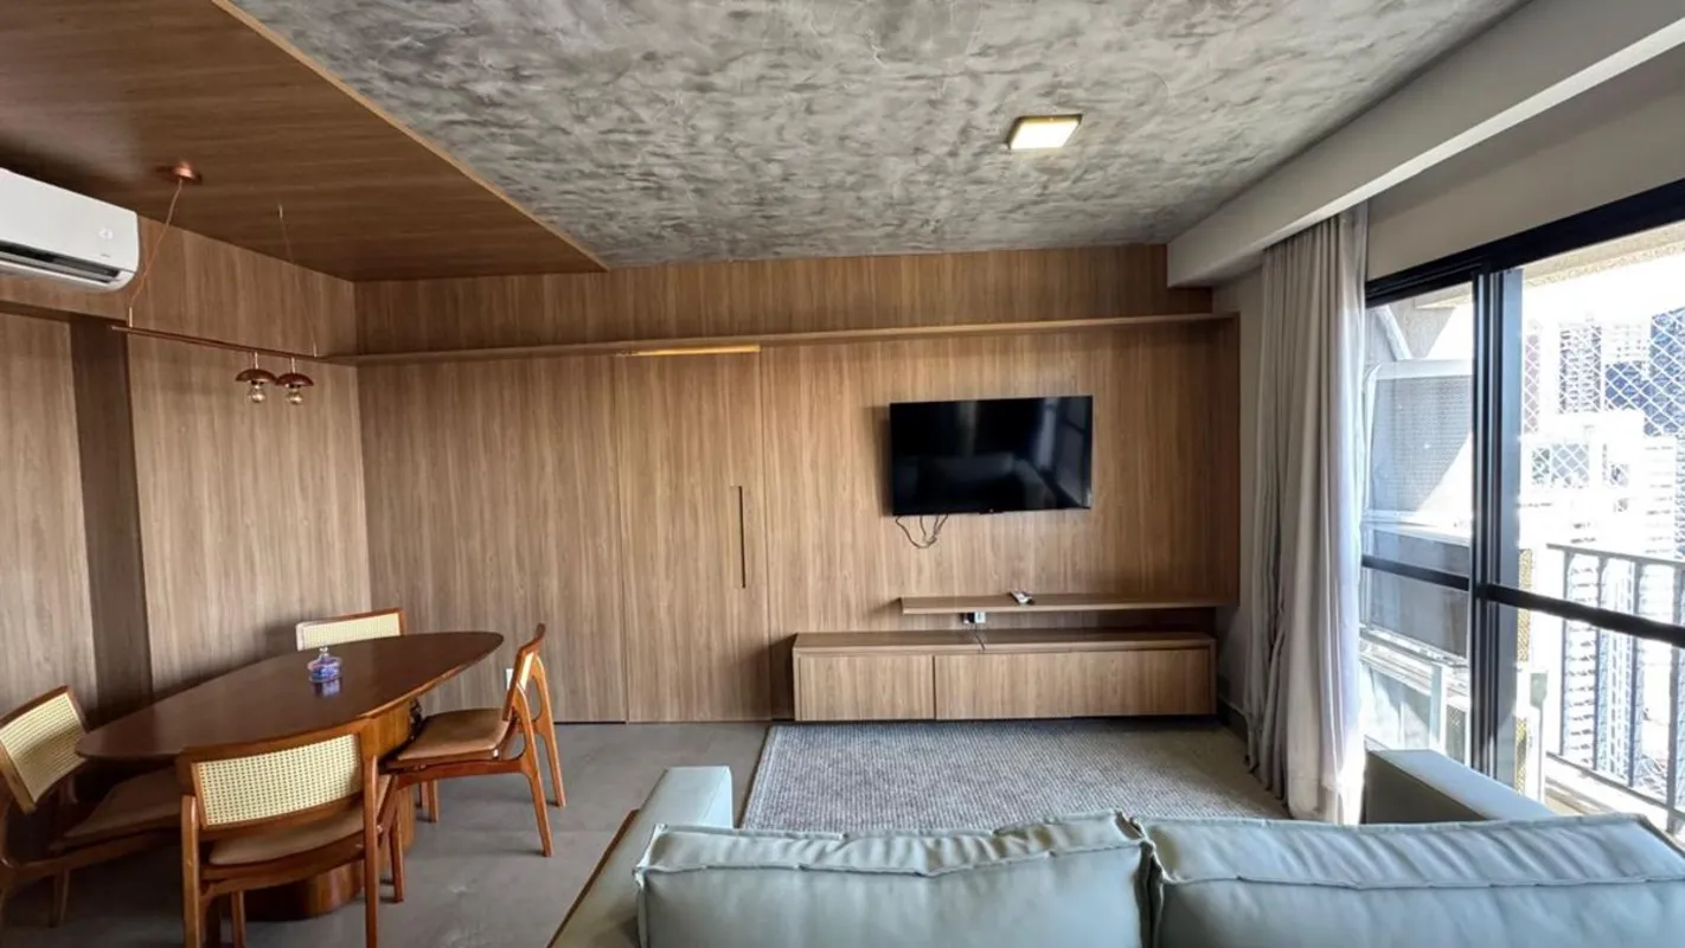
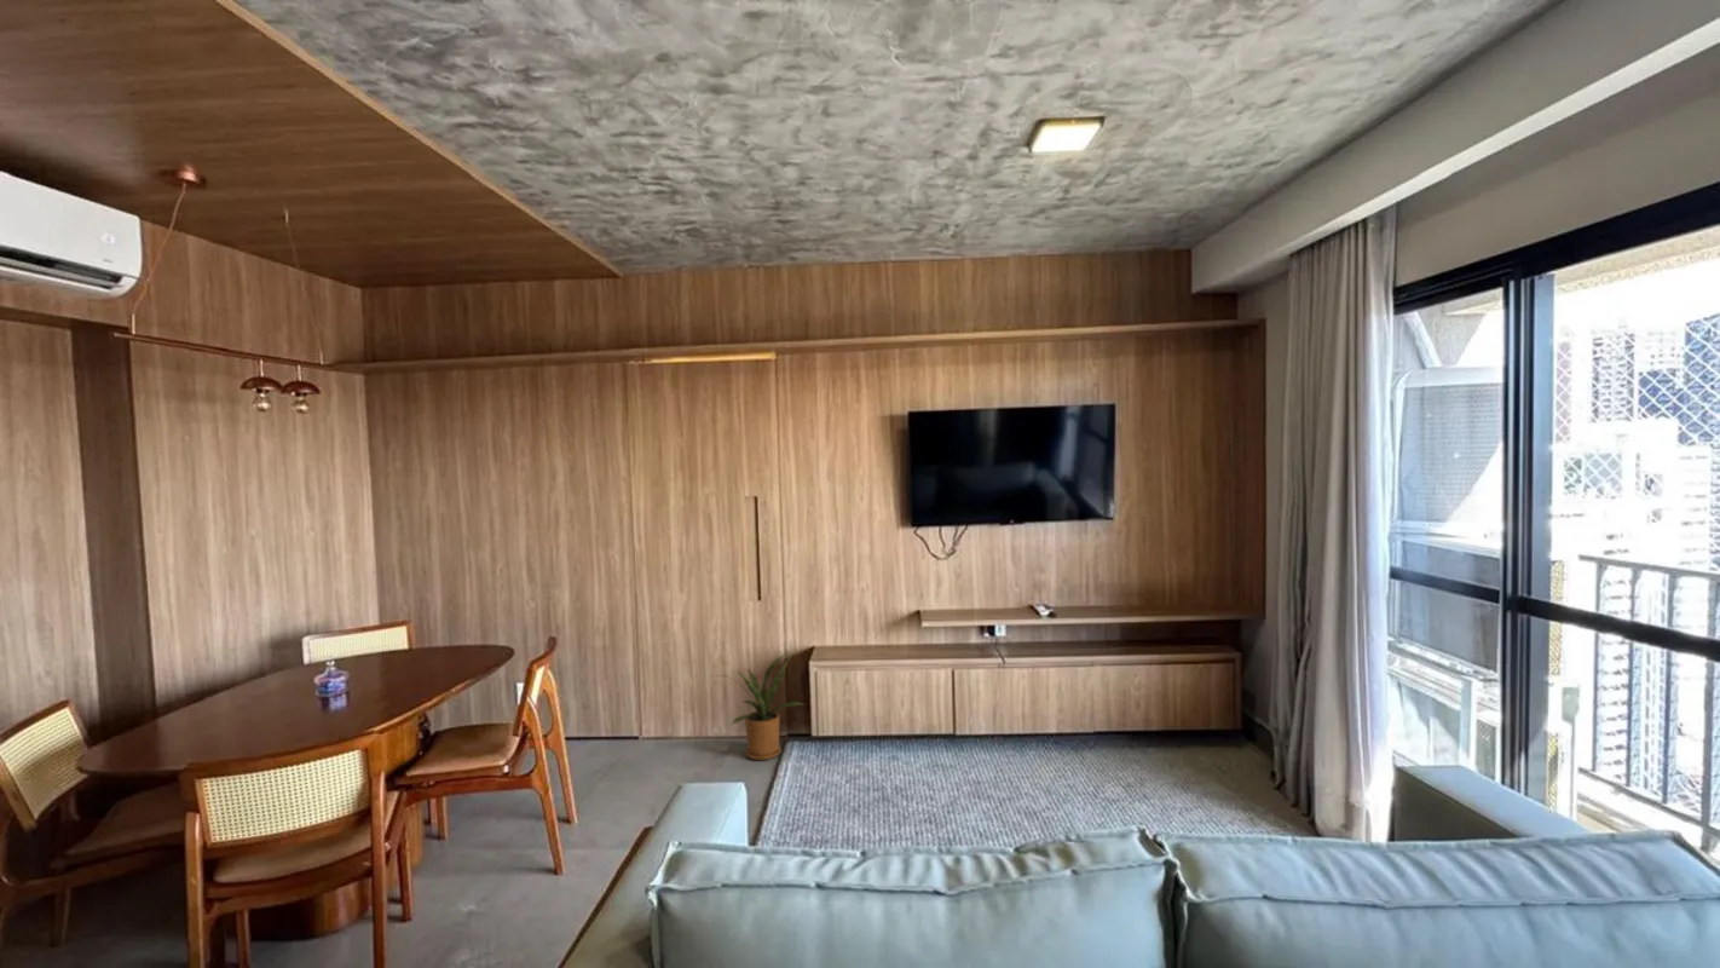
+ house plant [712,651,806,761]
